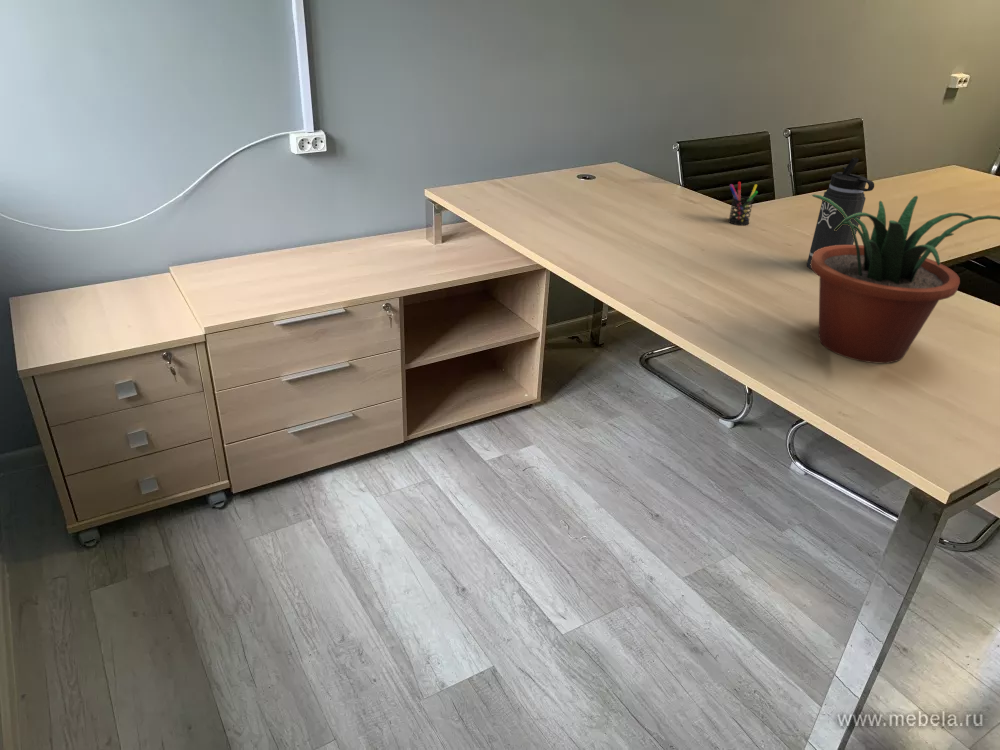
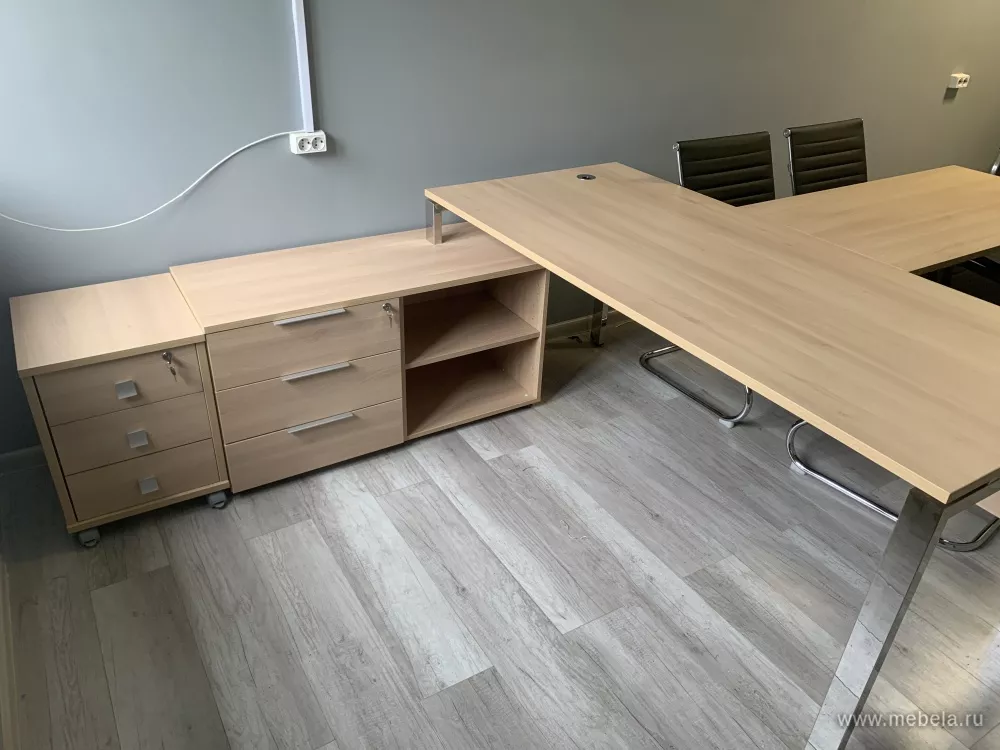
- pen holder [727,181,759,226]
- thermos bottle [806,157,875,270]
- potted plant [810,194,1000,364]
